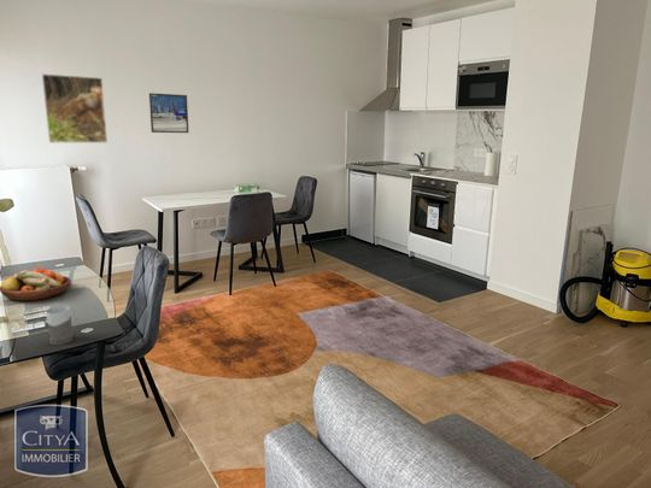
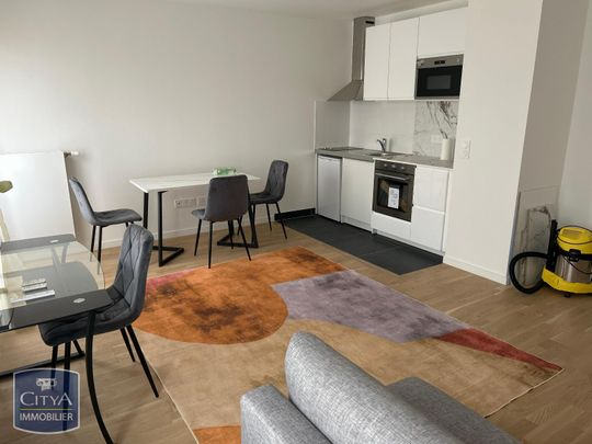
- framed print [41,72,108,143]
- mug [31,305,74,346]
- fruit bowl [0,267,72,302]
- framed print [148,92,189,134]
